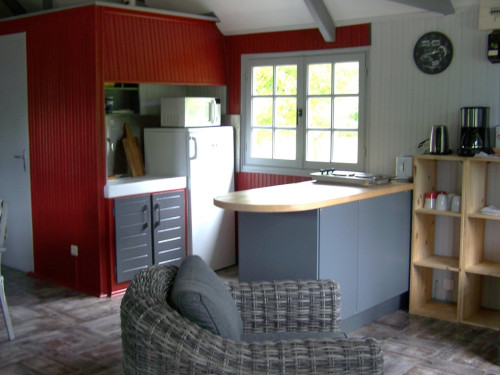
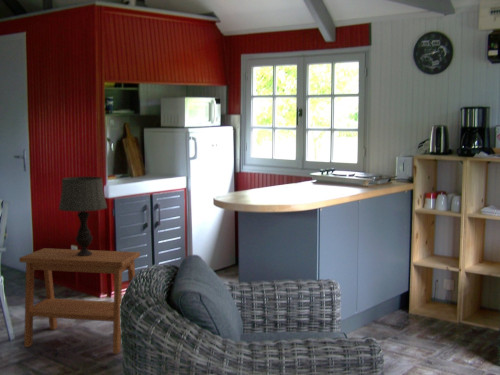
+ side table [18,247,141,355]
+ table lamp [57,176,108,256]
